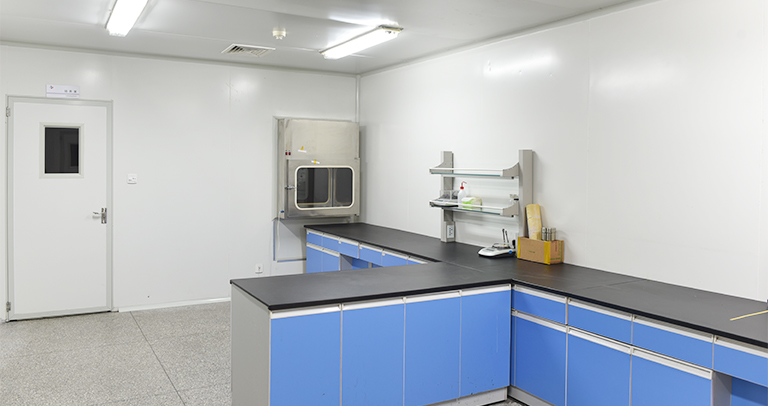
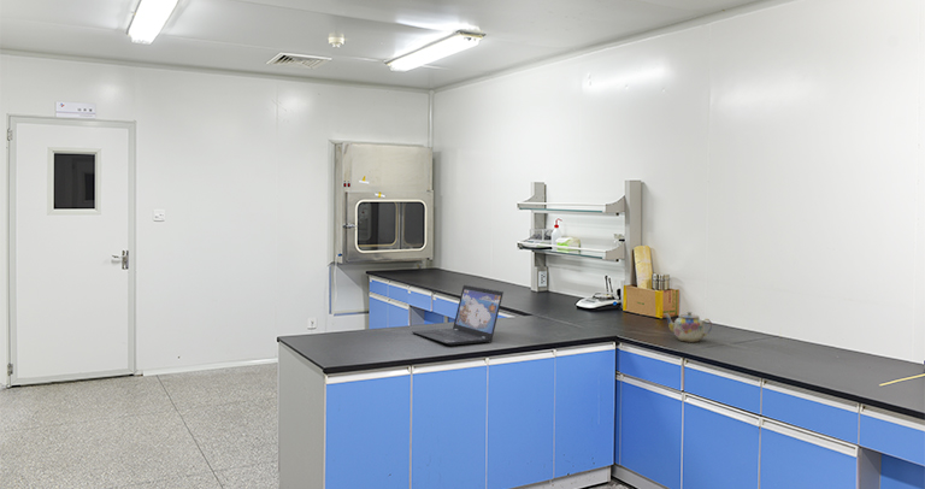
+ laptop [411,284,505,346]
+ teapot [664,311,713,343]
